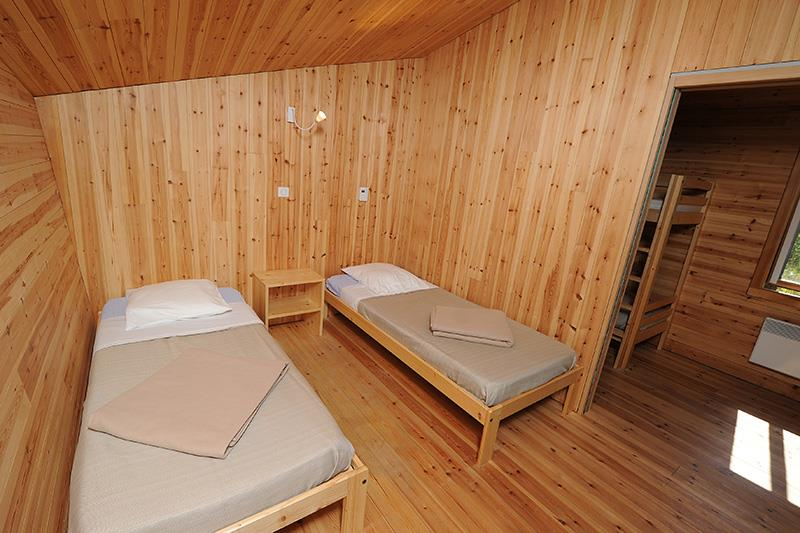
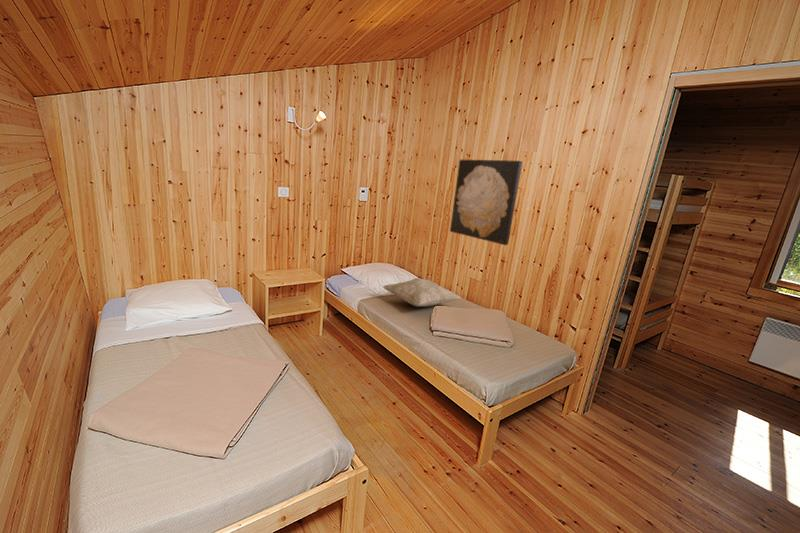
+ decorative pillow [382,277,462,308]
+ wall art [449,159,523,246]
